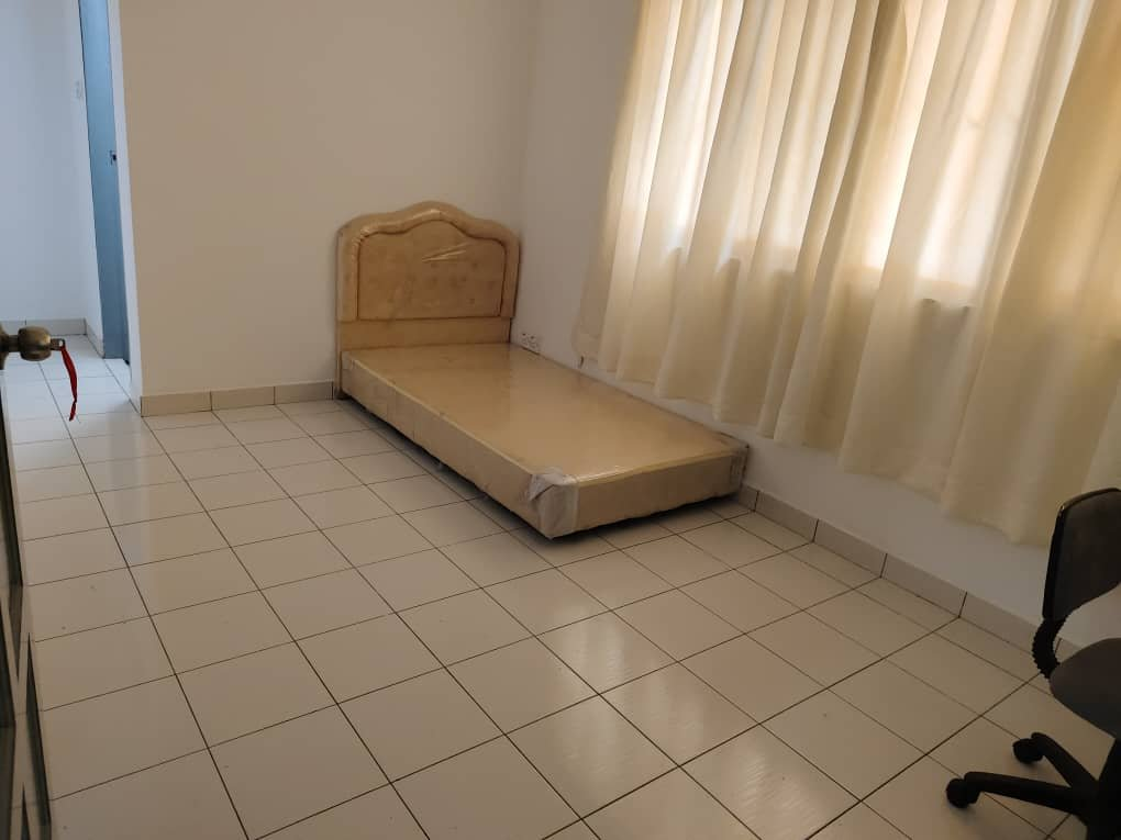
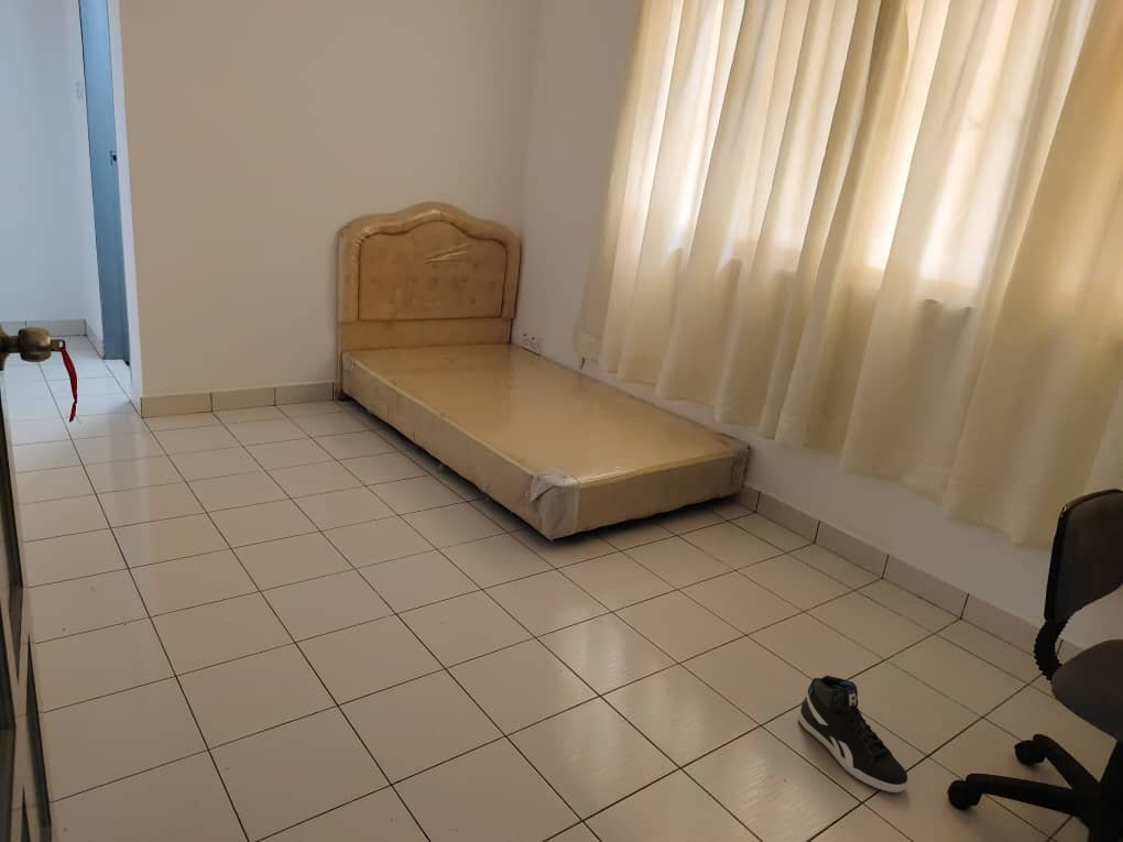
+ sneaker [797,675,909,794]
